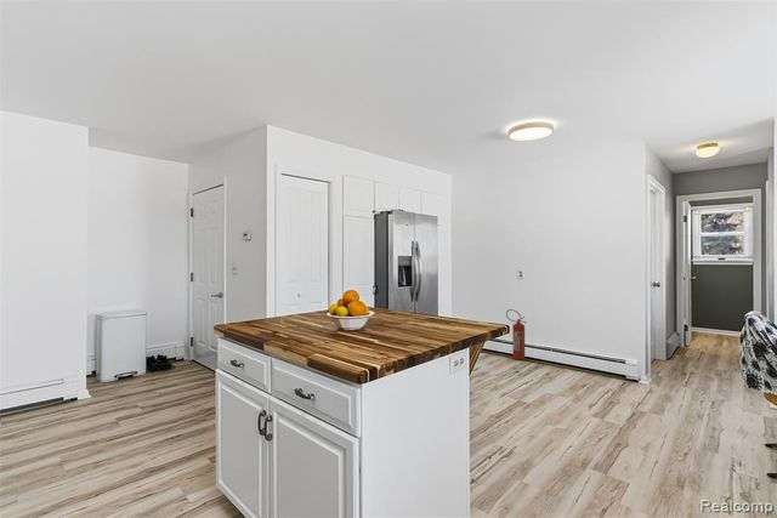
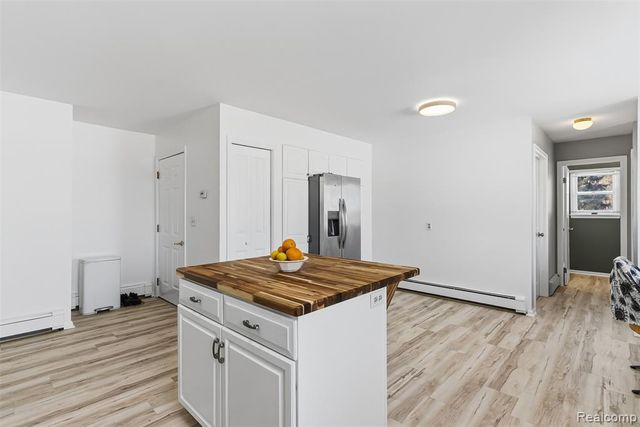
- fire extinguisher [505,308,527,362]
